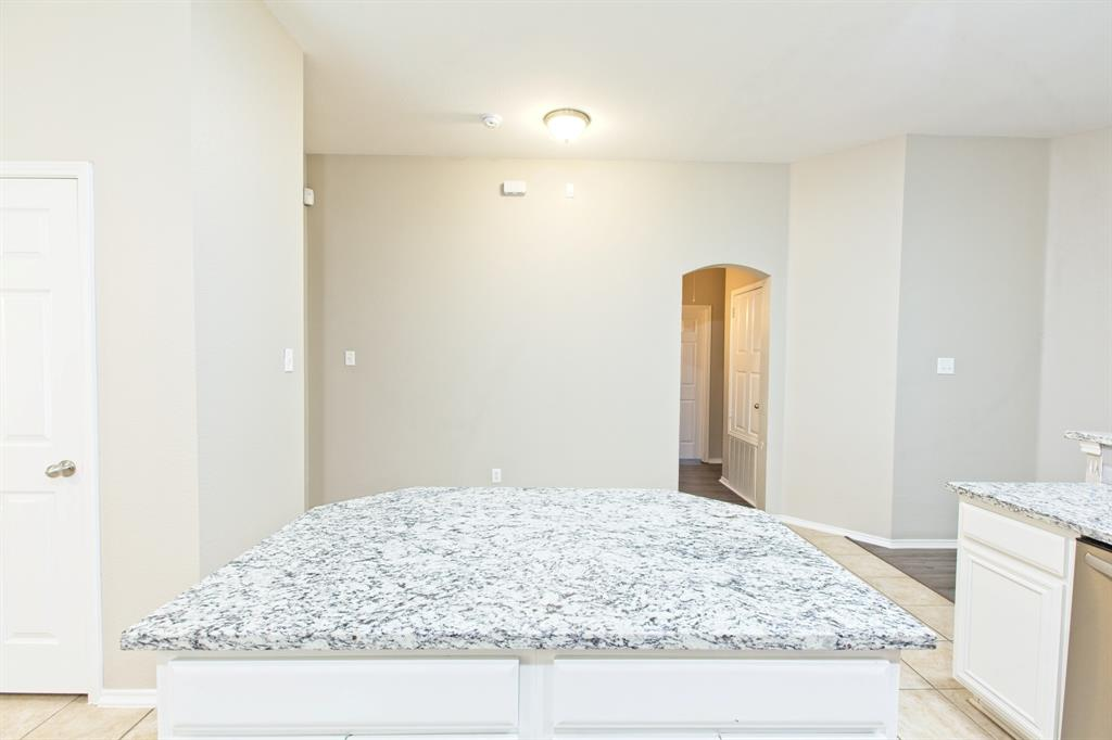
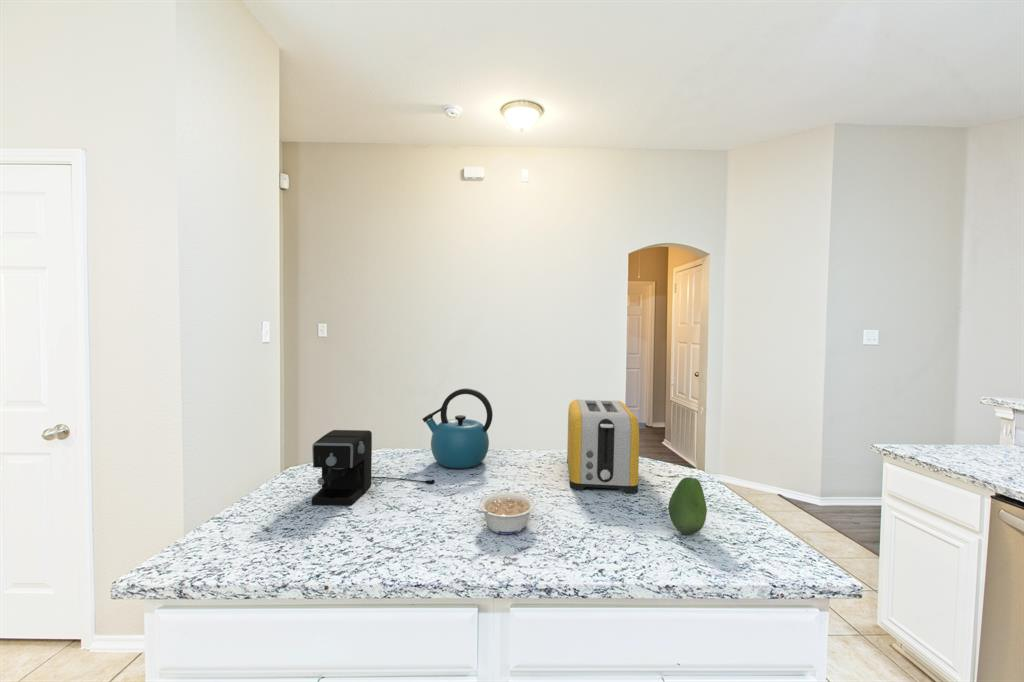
+ kettle [421,387,494,469]
+ toaster [566,399,640,495]
+ coffee maker [311,429,436,507]
+ legume [475,491,536,535]
+ fruit [667,476,708,535]
